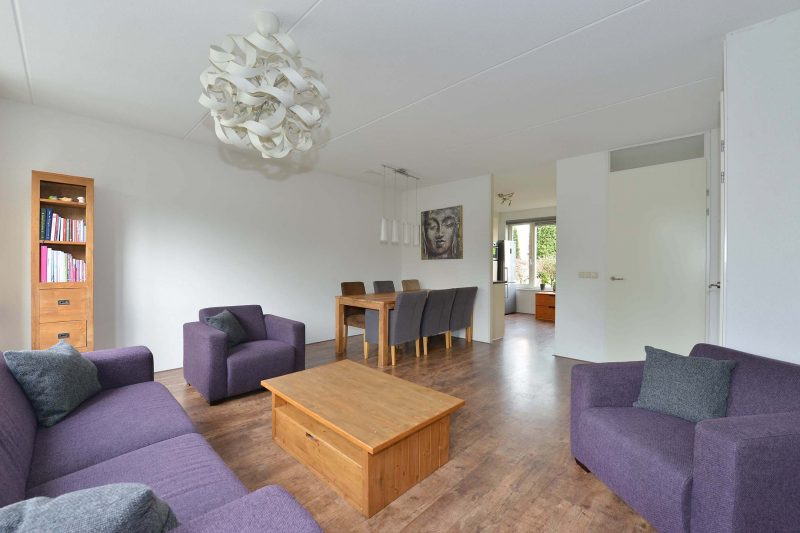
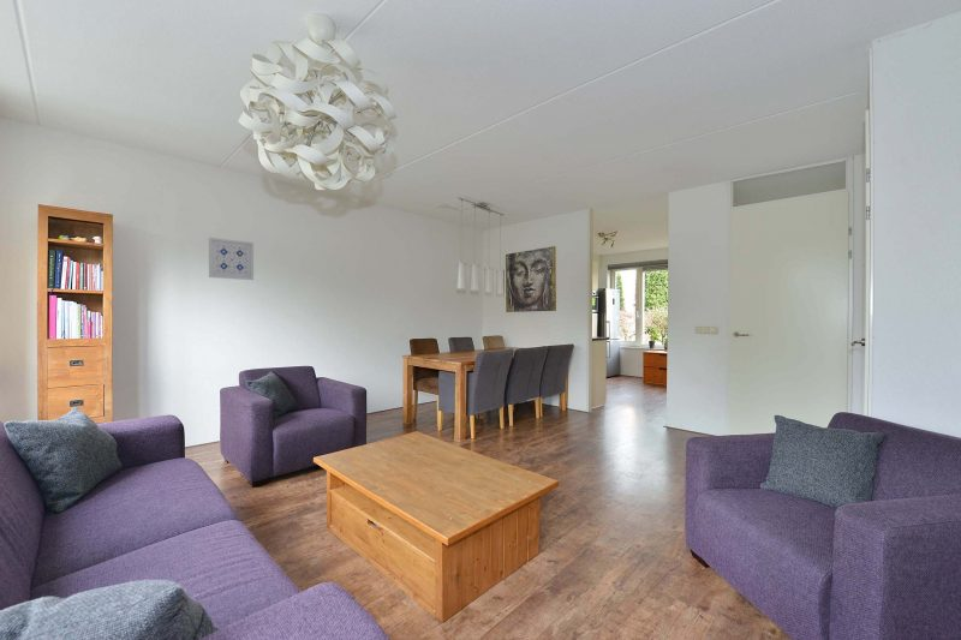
+ wall art [208,237,255,281]
